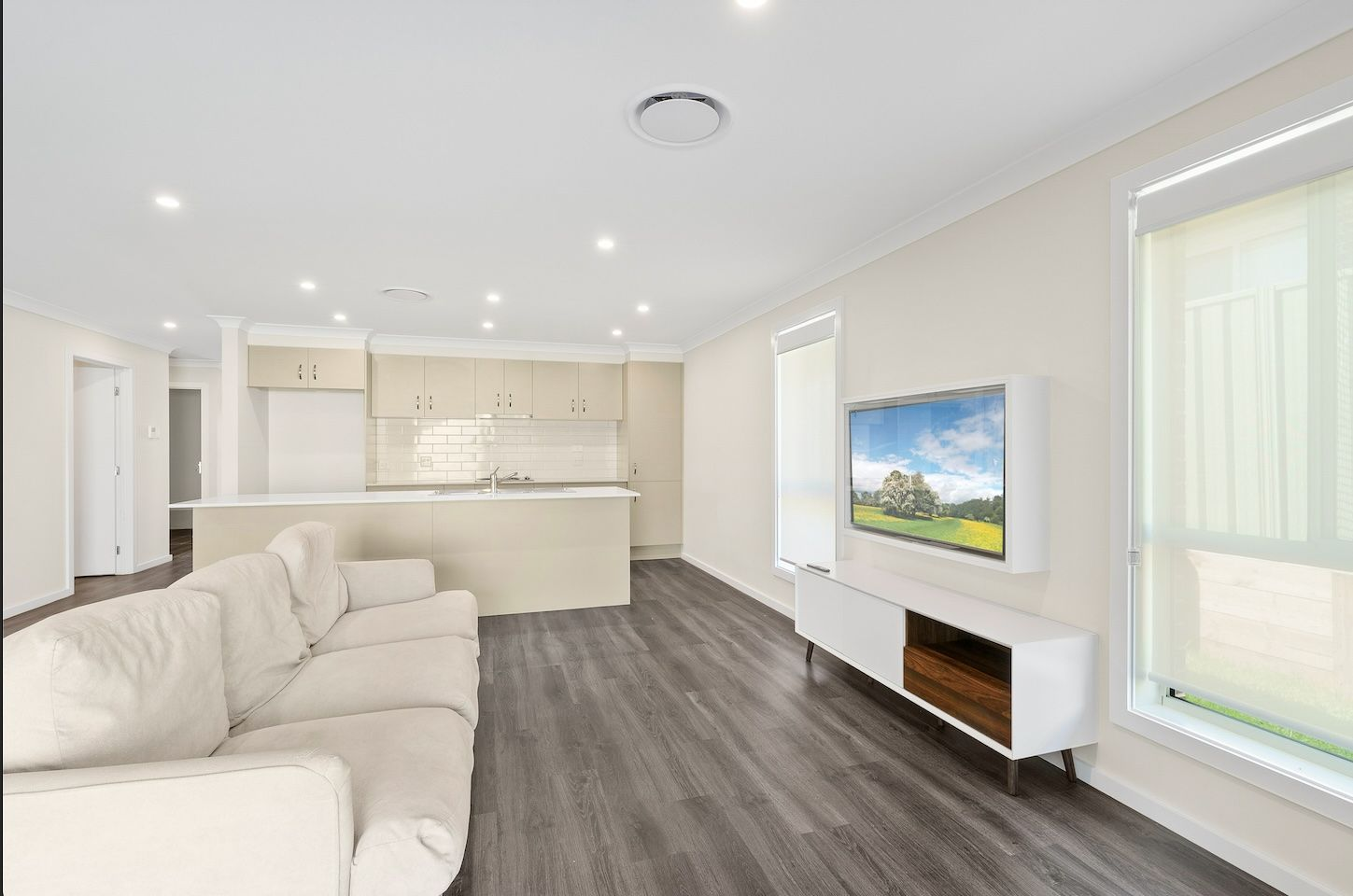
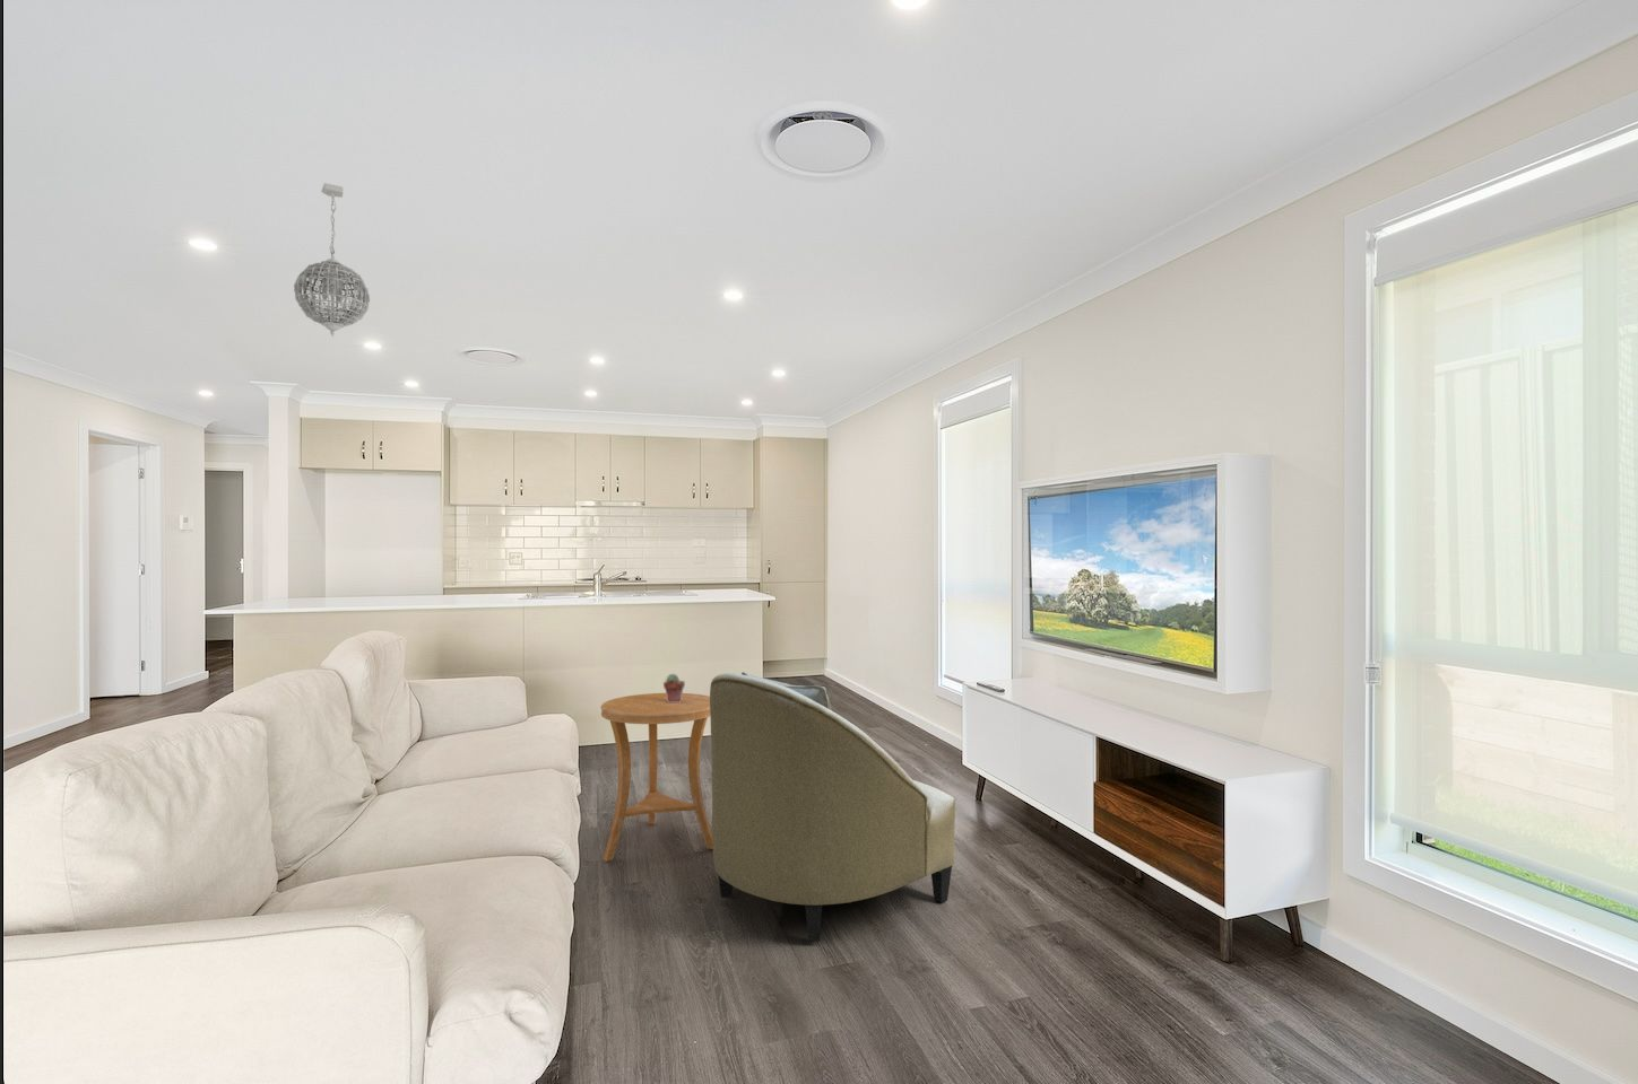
+ potted succulent [662,673,686,703]
+ armchair [708,670,956,942]
+ side table [600,692,713,863]
+ pendant light [293,181,370,338]
